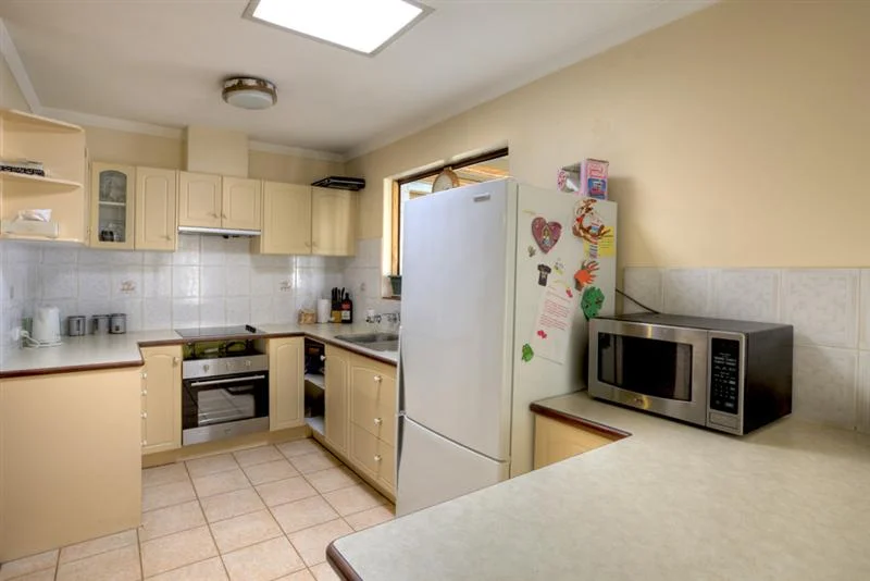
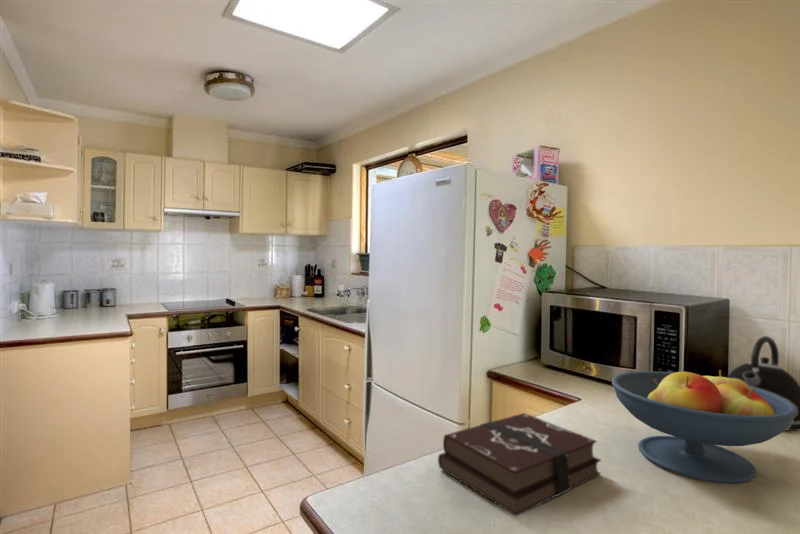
+ hardback book [437,412,602,517]
+ fruit bowl [611,369,797,484]
+ kettle [726,335,800,432]
